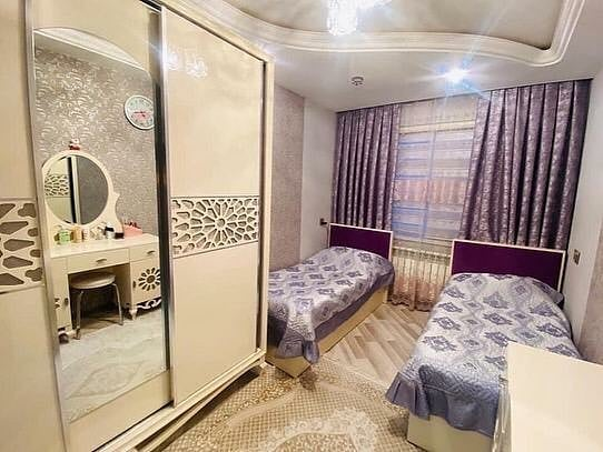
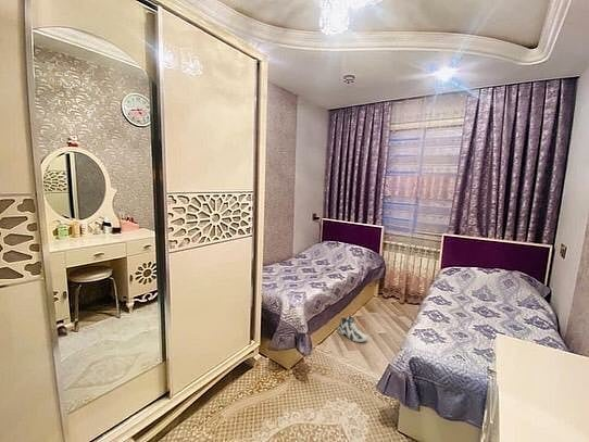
+ sneaker [337,314,368,343]
